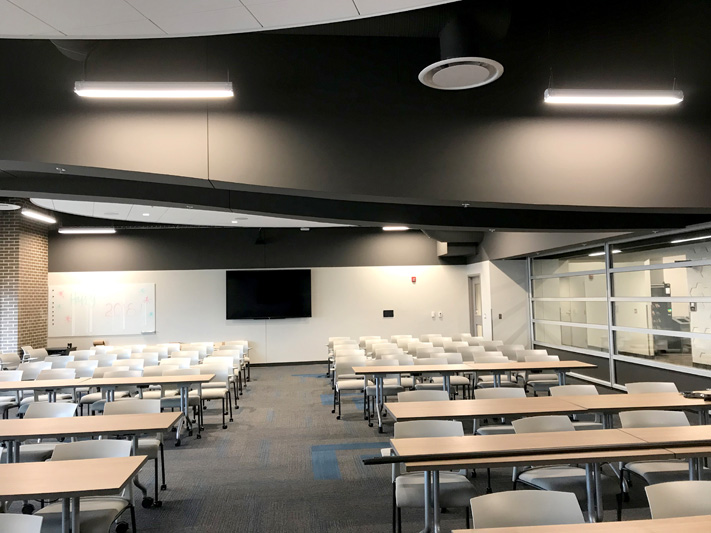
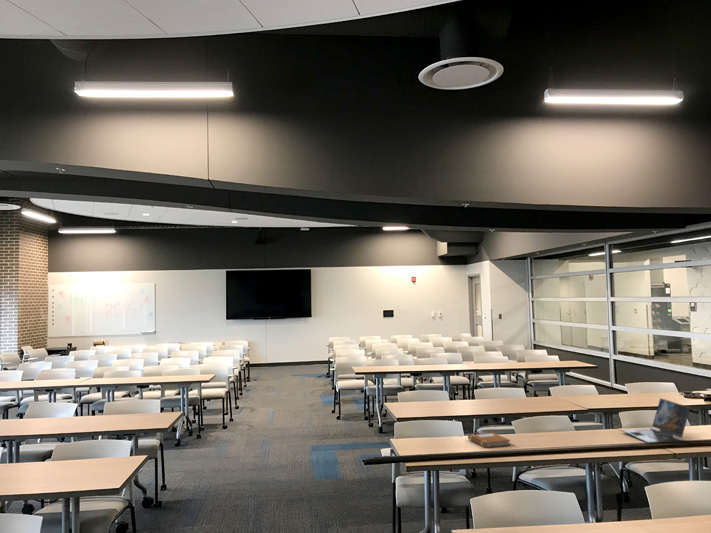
+ notebook [467,431,512,449]
+ laptop [620,397,692,444]
